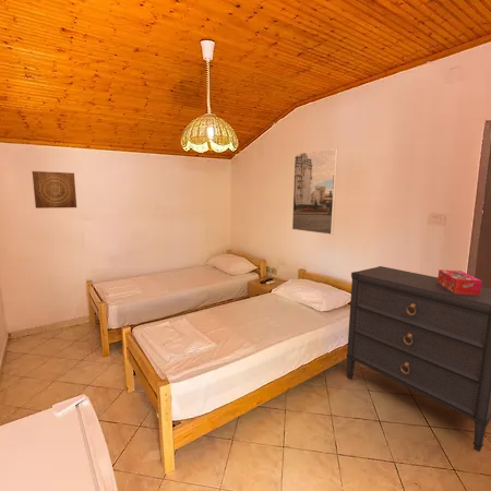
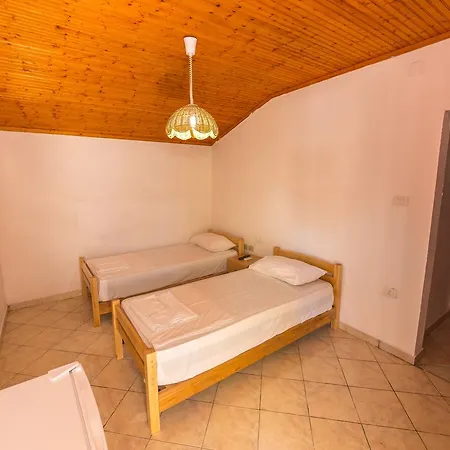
- tissue box [438,268,483,296]
- dresser [345,265,491,453]
- wall art [32,170,77,209]
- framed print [291,147,338,236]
